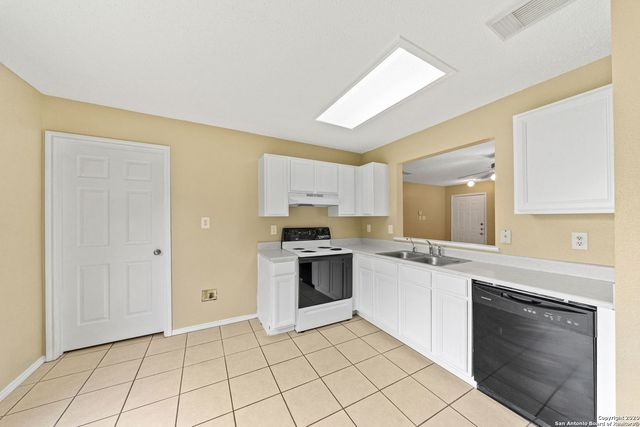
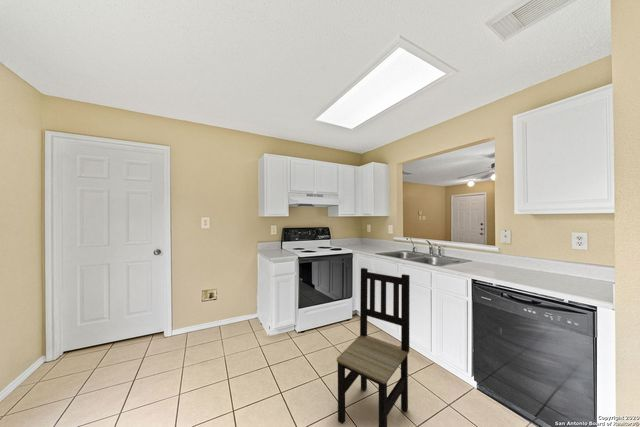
+ dining chair [336,267,411,427]
